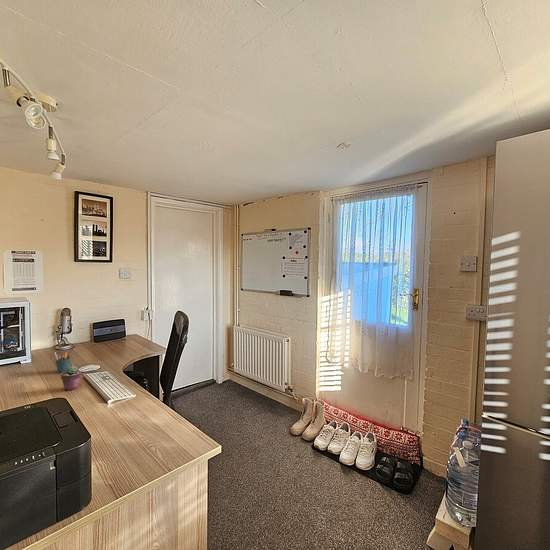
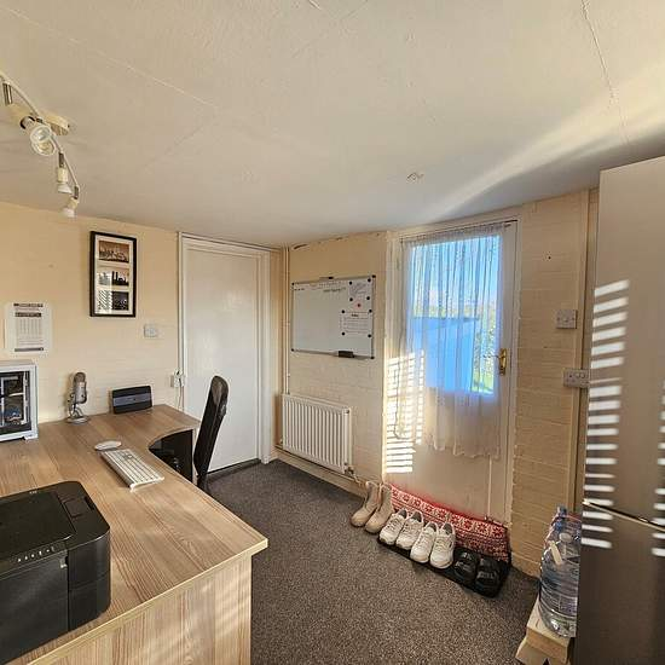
- potted succulent [60,365,82,391]
- pen holder [54,351,72,374]
